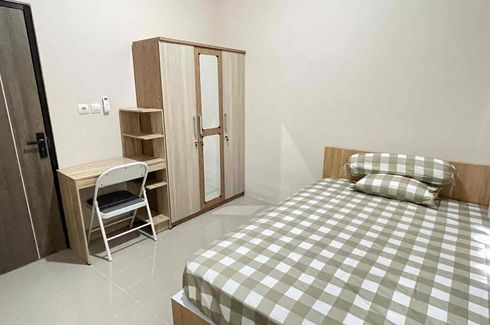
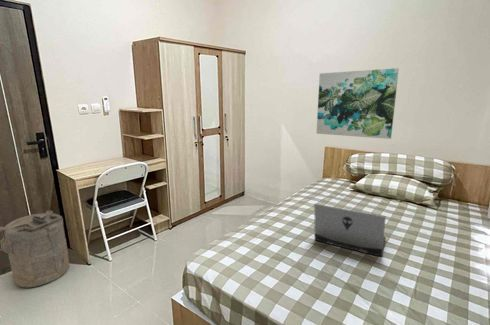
+ laundry hamper [0,210,70,288]
+ wall art [315,67,400,140]
+ laptop [313,203,387,257]
